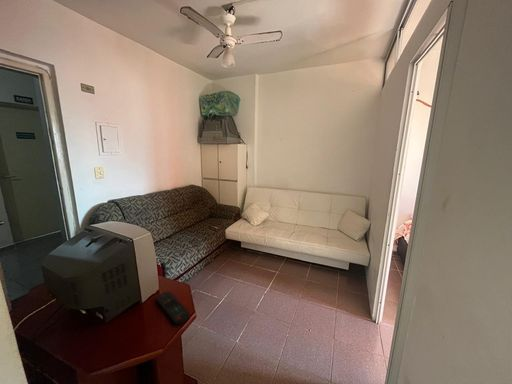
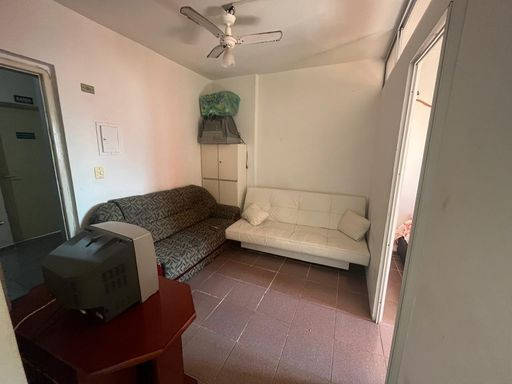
- remote control [155,290,191,326]
